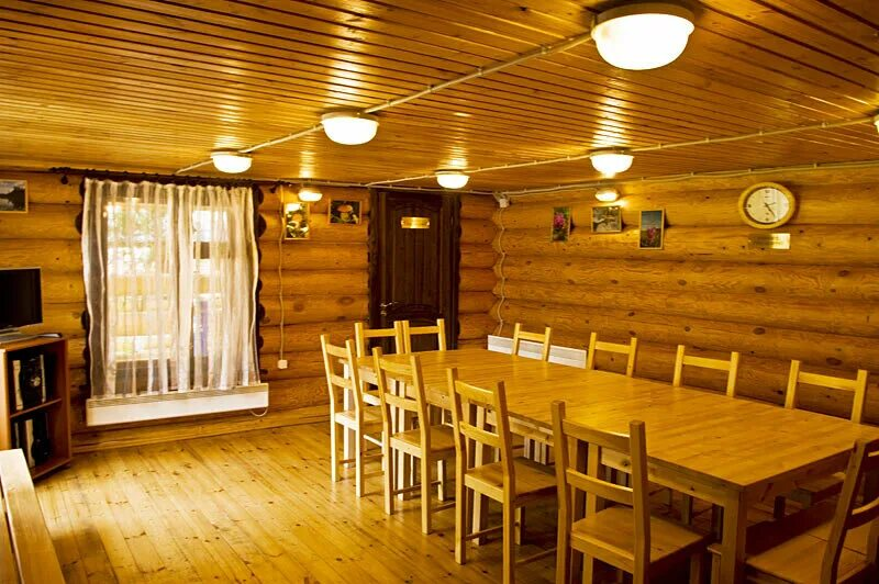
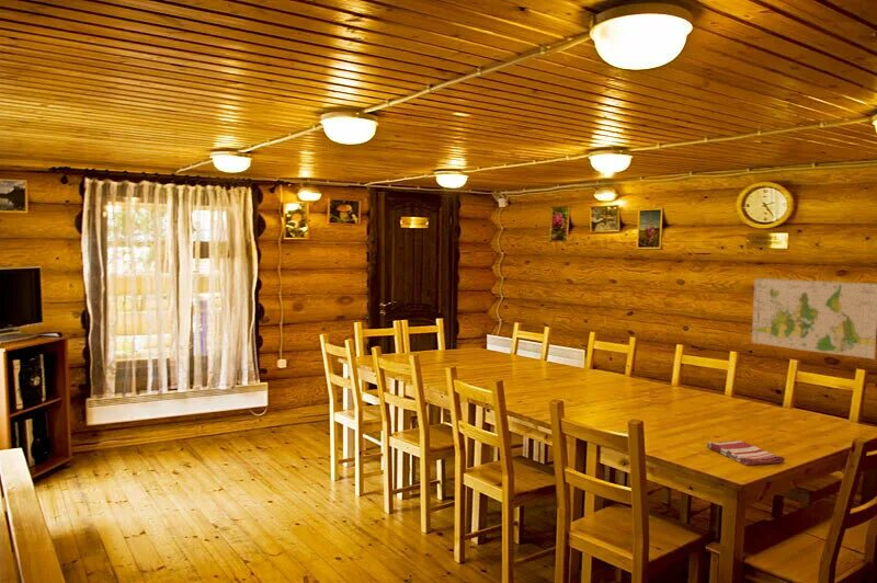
+ dish towel [706,439,786,467]
+ map [751,277,877,361]
